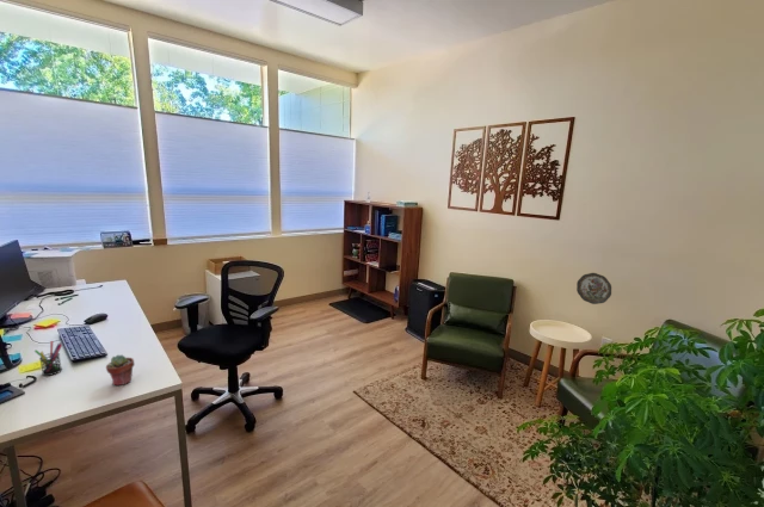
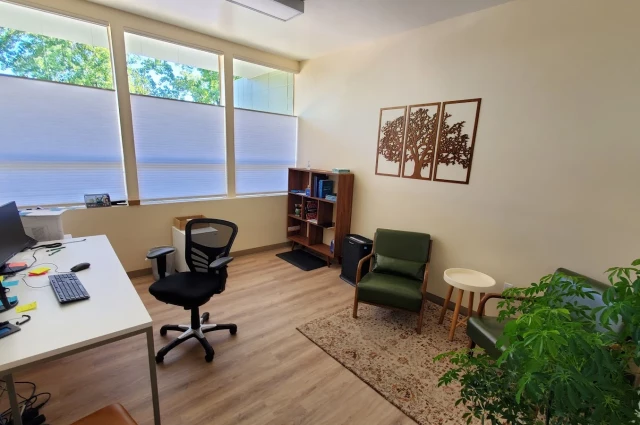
- pen holder [33,340,63,377]
- potted succulent [105,354,136,387]
- decorative plate [575,272,612,305]
